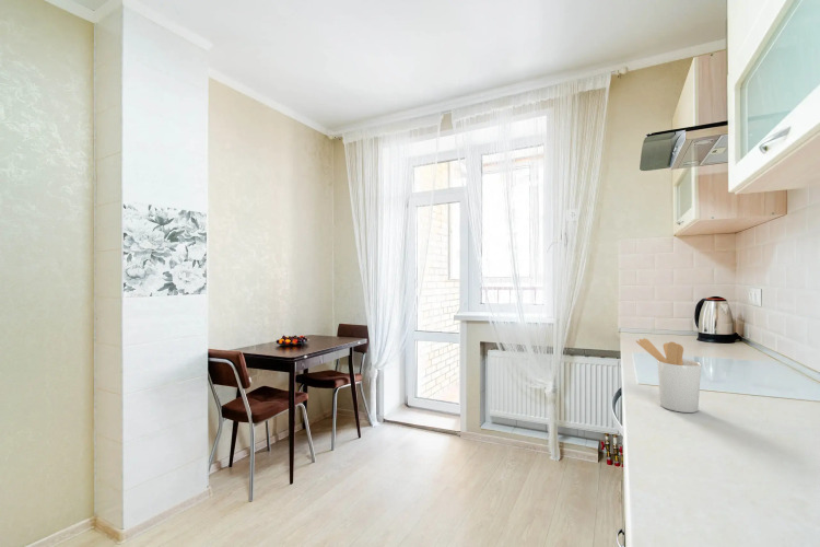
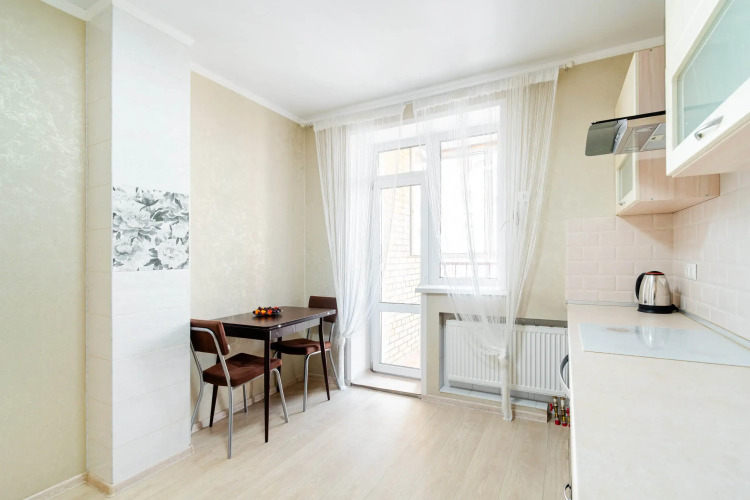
- utensil holder [634,337,702,414]
